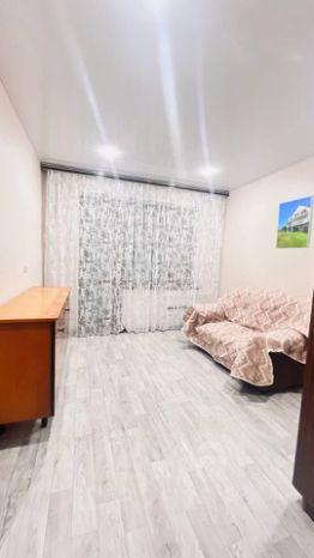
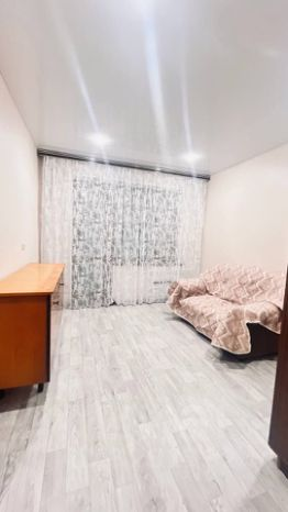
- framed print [274,194,314,250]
